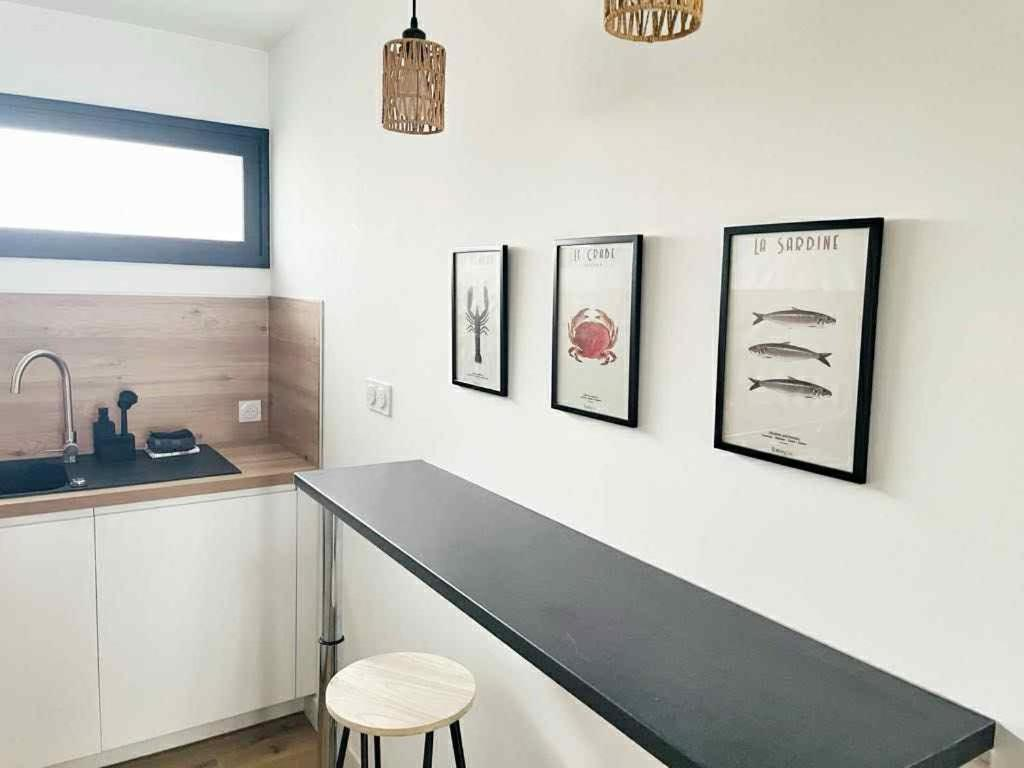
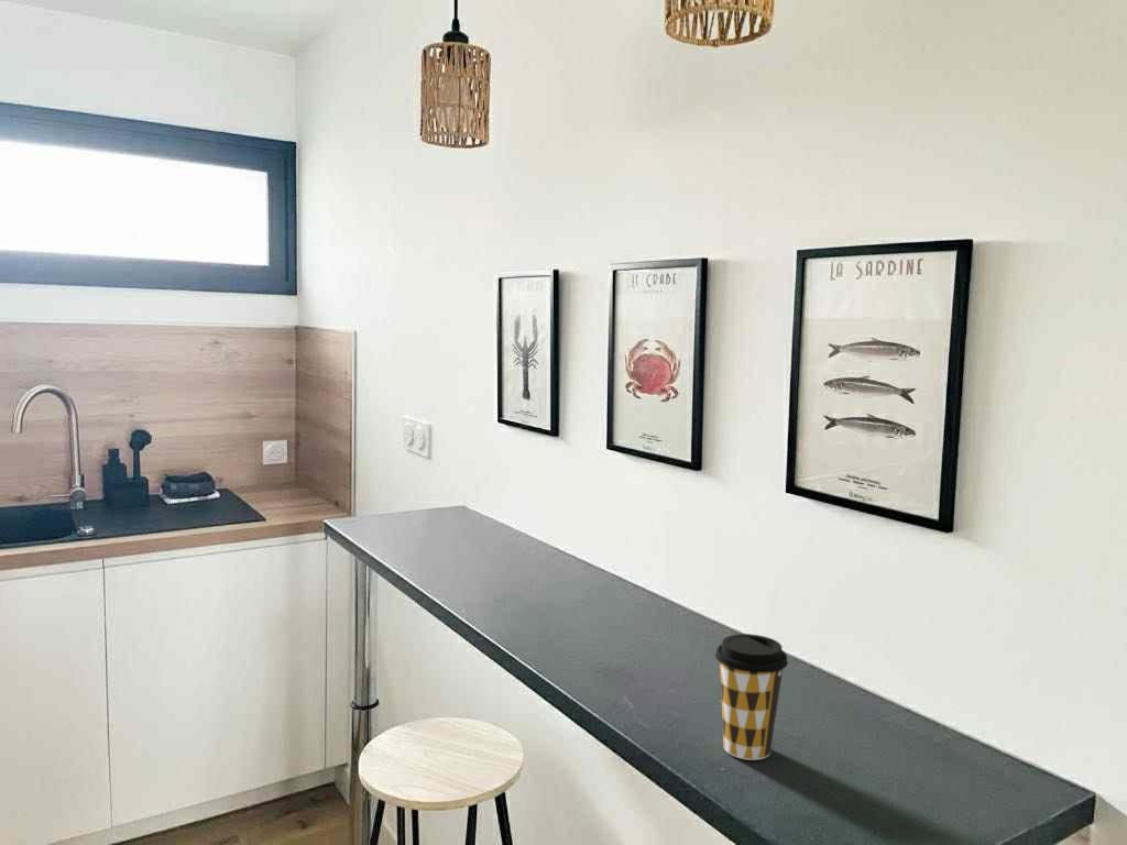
+ coffee cup [714,633,789,761]
